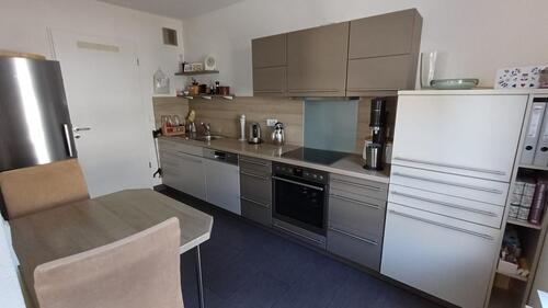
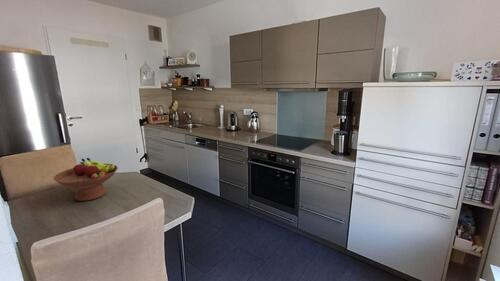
+ fruit bowl [53,157,119,202]
